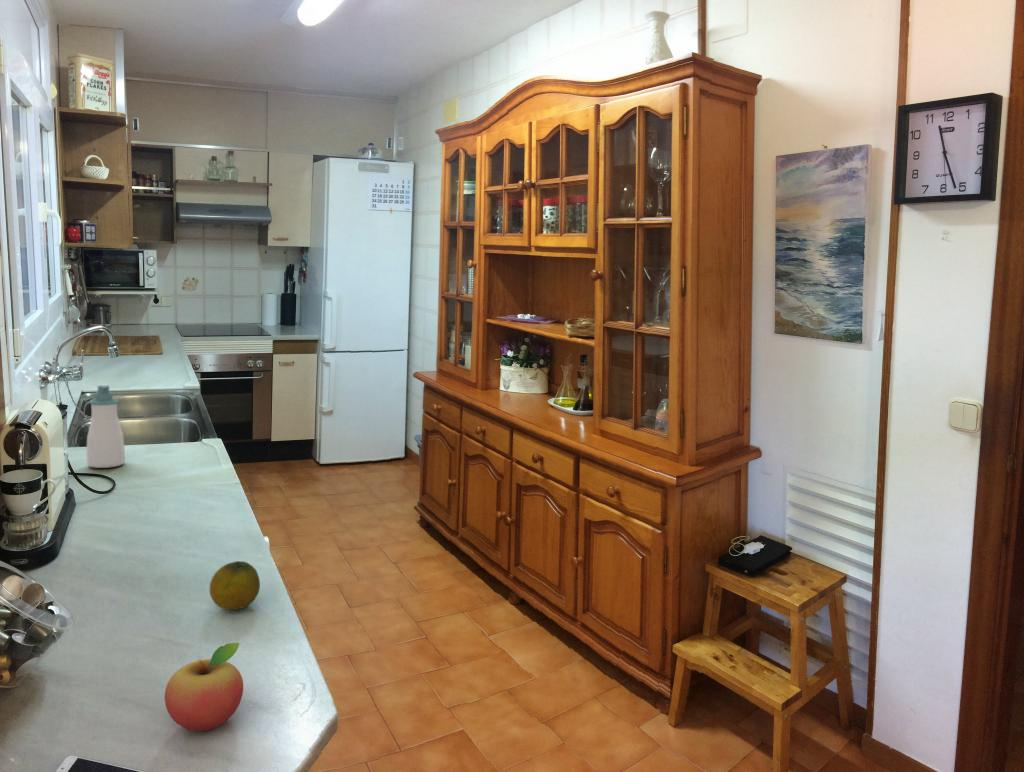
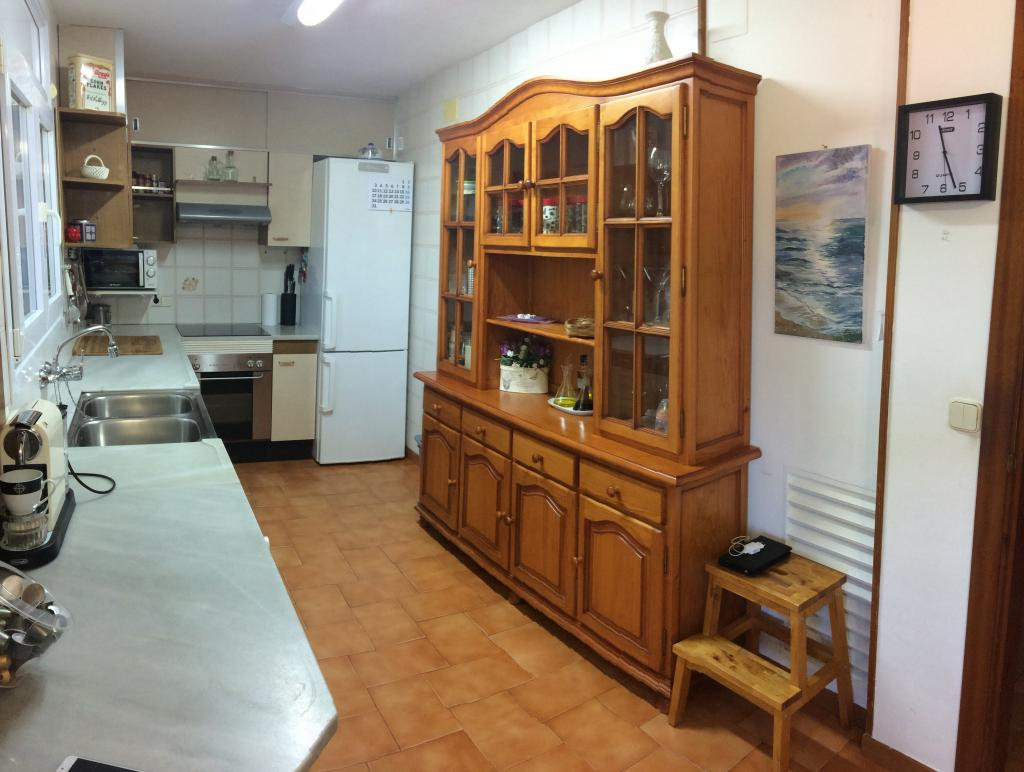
- fruit [164,642,244,732]
- fruit [209,560,261,611]
- soap bottle [86,384,126,469]
